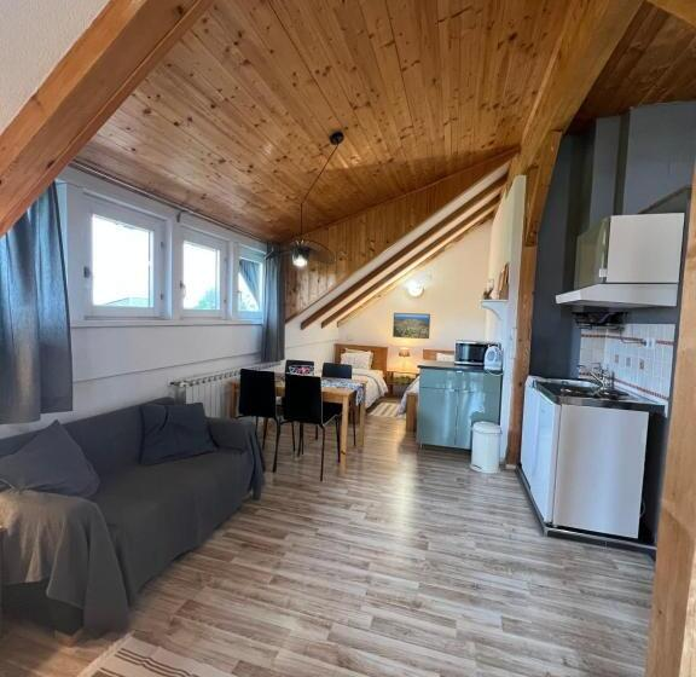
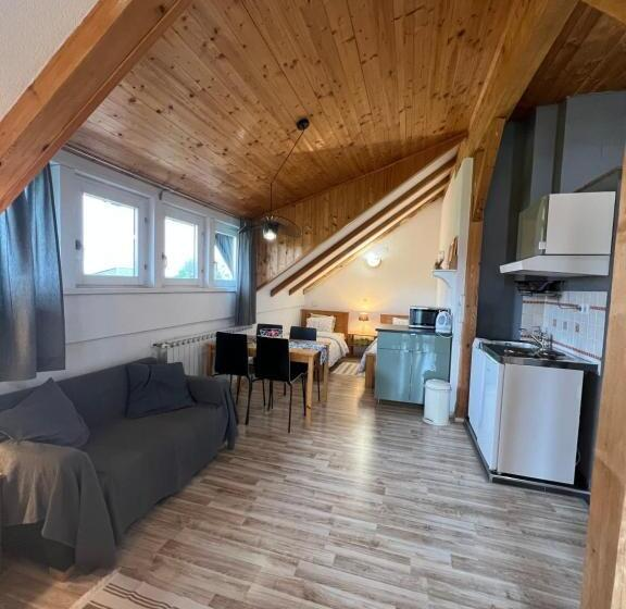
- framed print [392,312,431,340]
